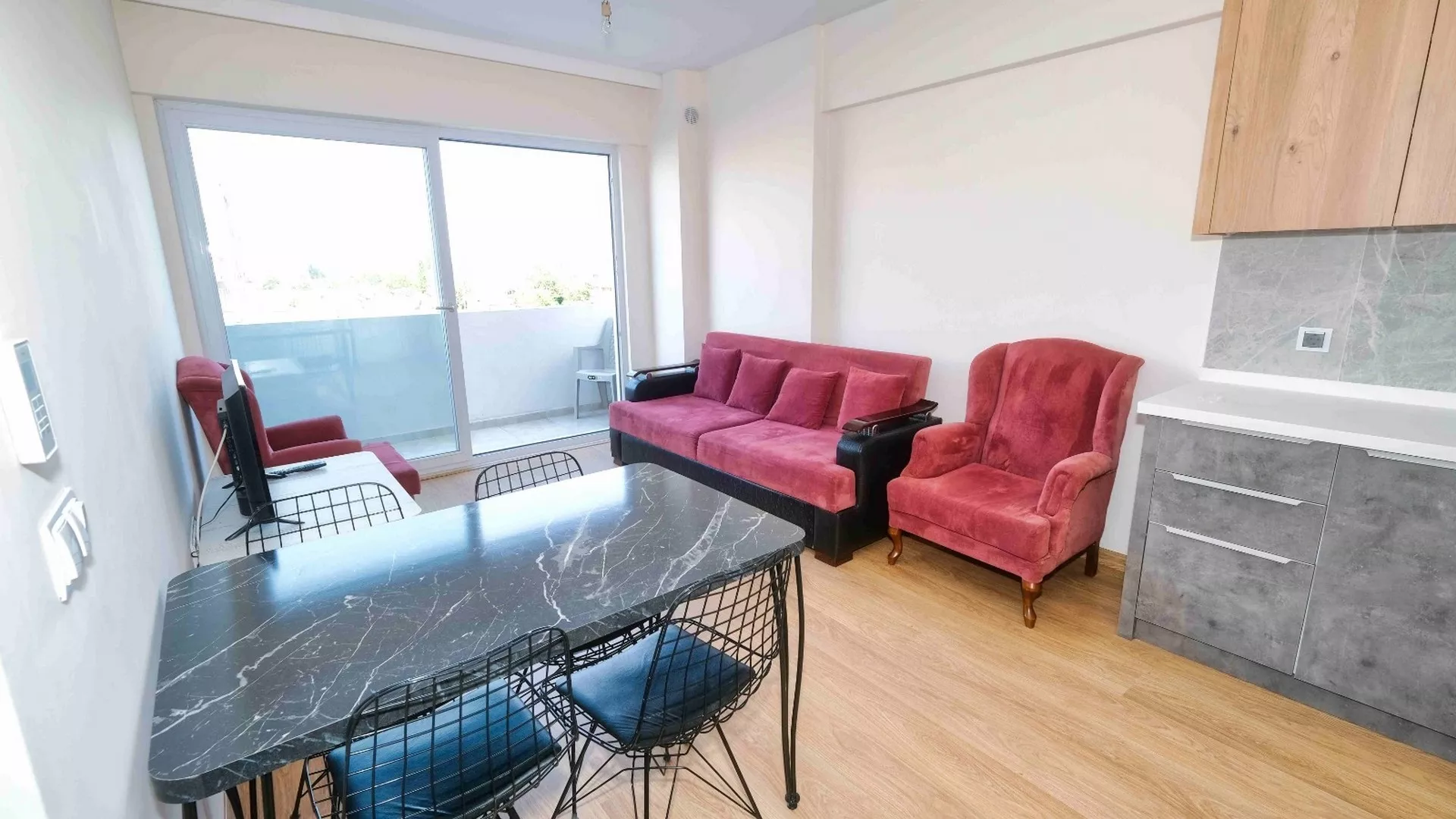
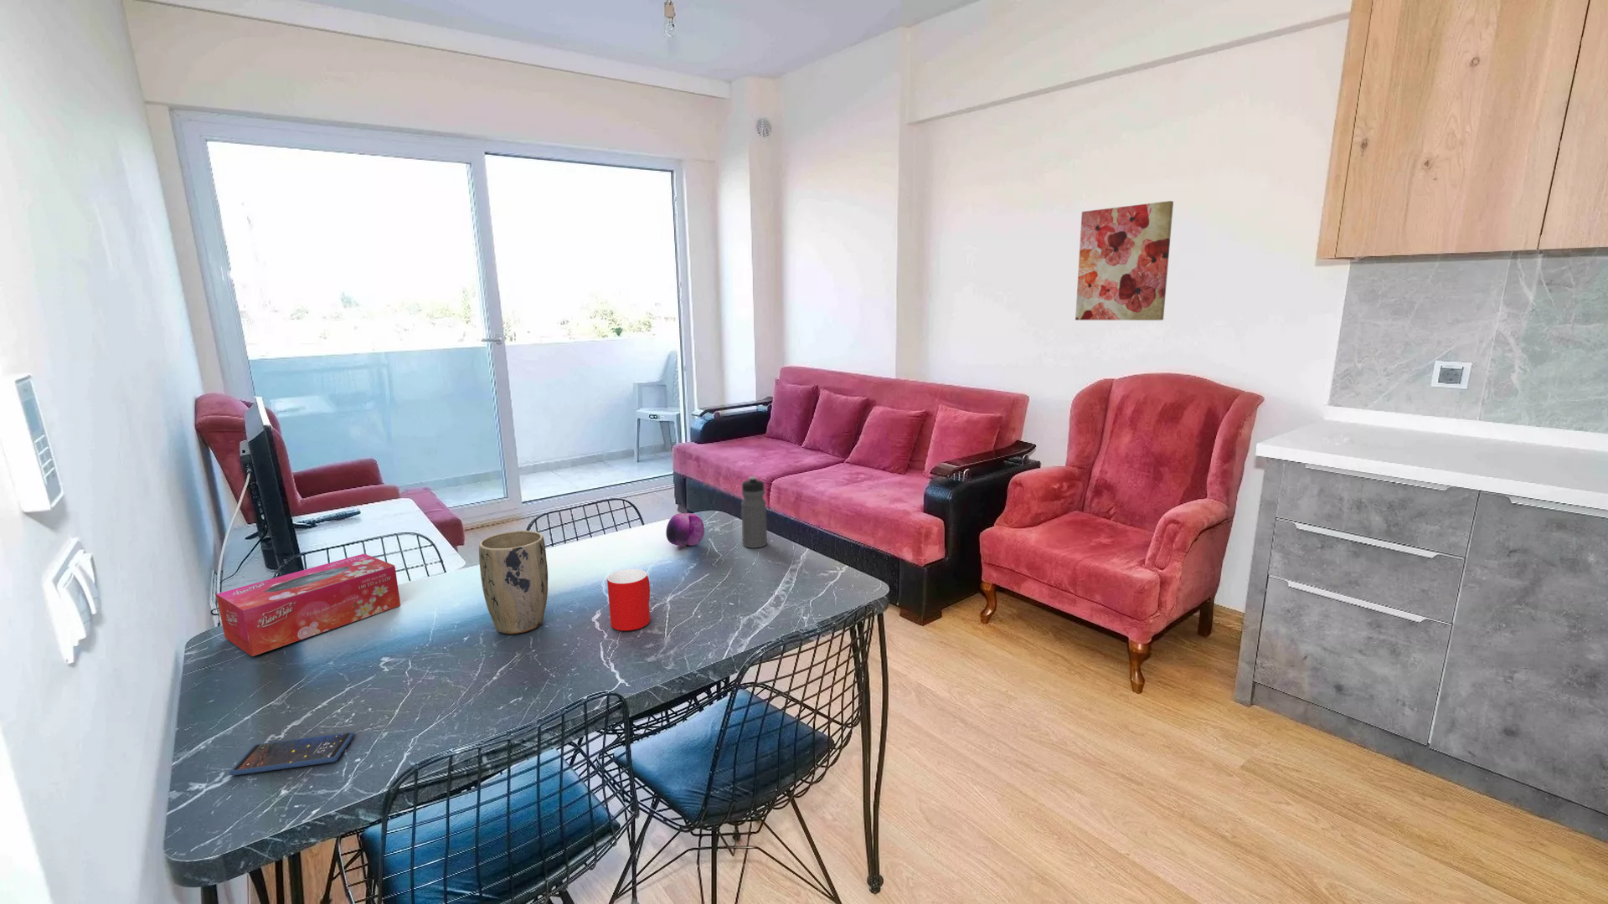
+ wall art [1075,200,1174,321]
+ smartphone [229,732,356,777]
+ plant pot [478,530,549,635]
+ water bottle [740,476,768,549]
+ tissue box [215,553,401,657]
+ cup [606,568,650,631]
+ fruit [665,512,706,551]
